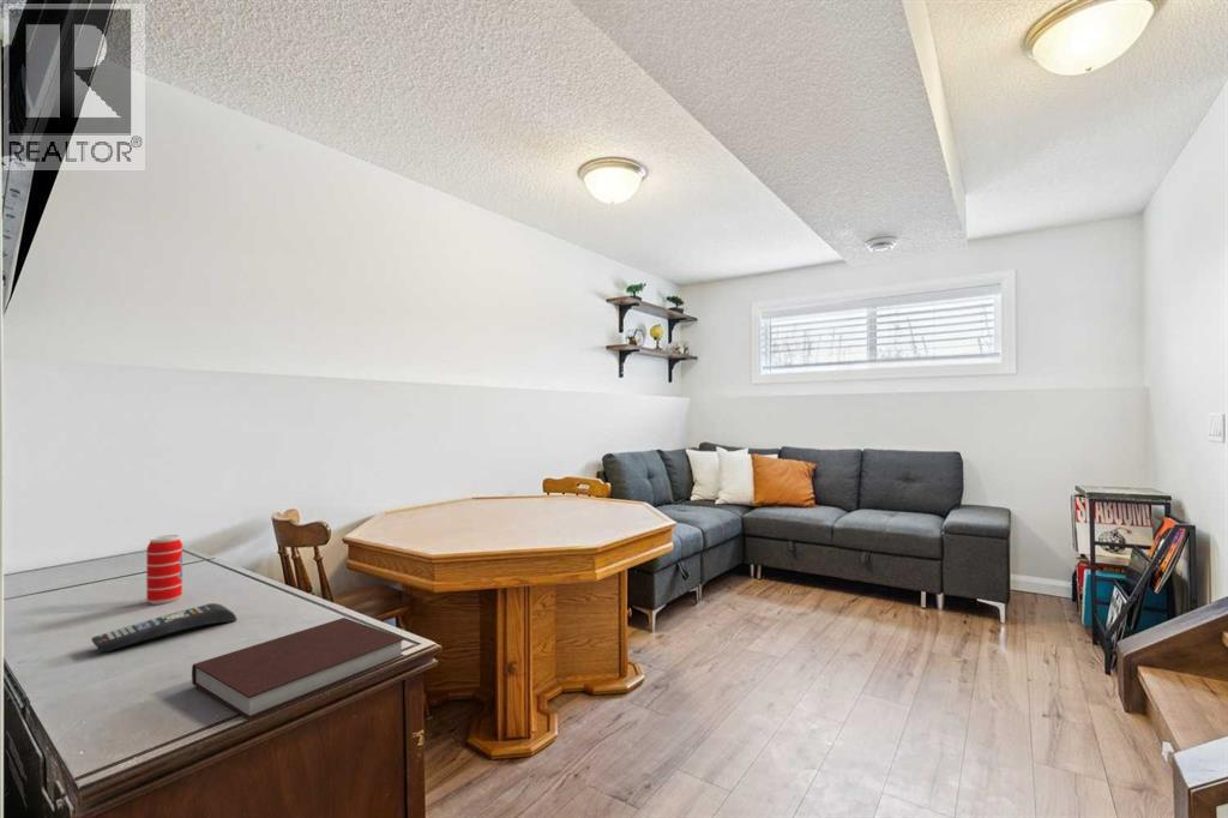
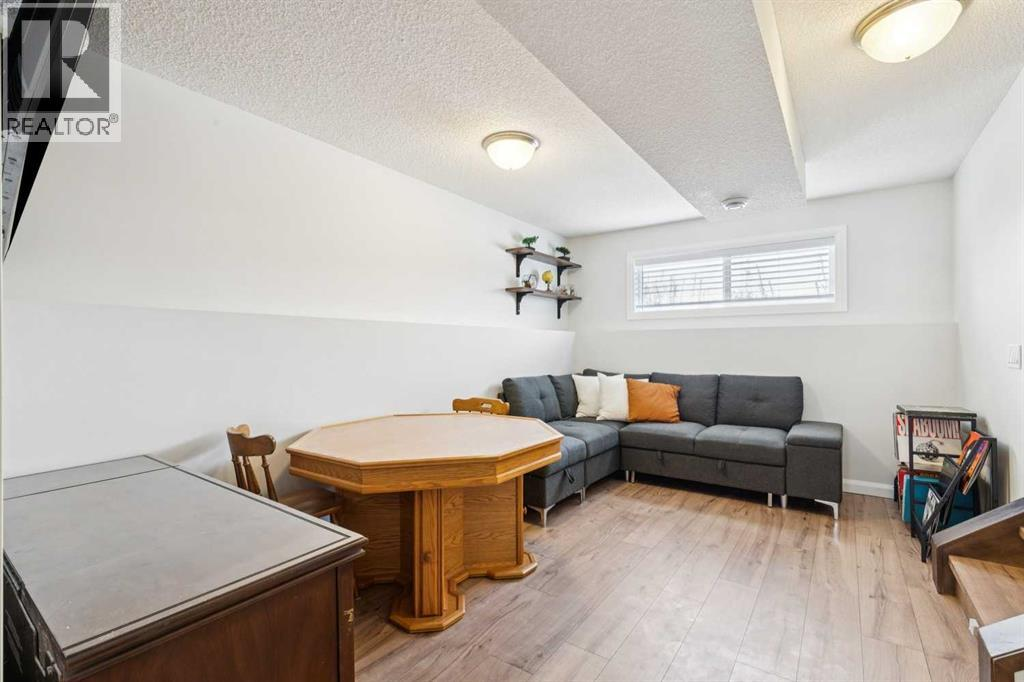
- remote control [90,602,239,652]
- beverage can [145,534,183,606]
- notebook [191,616,407,721]
